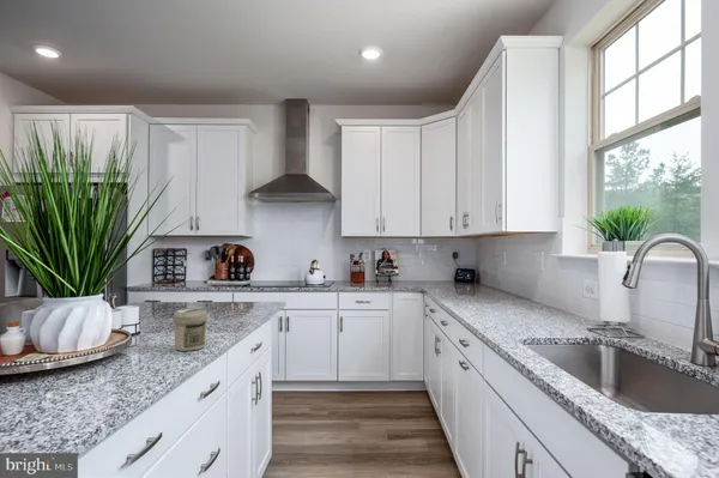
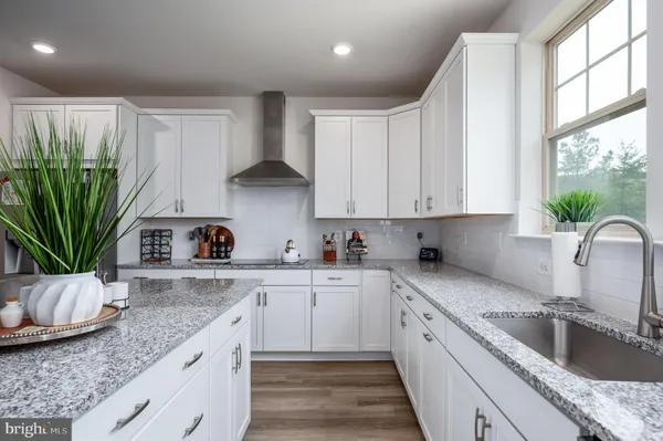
- jar [171,308,209,352]
